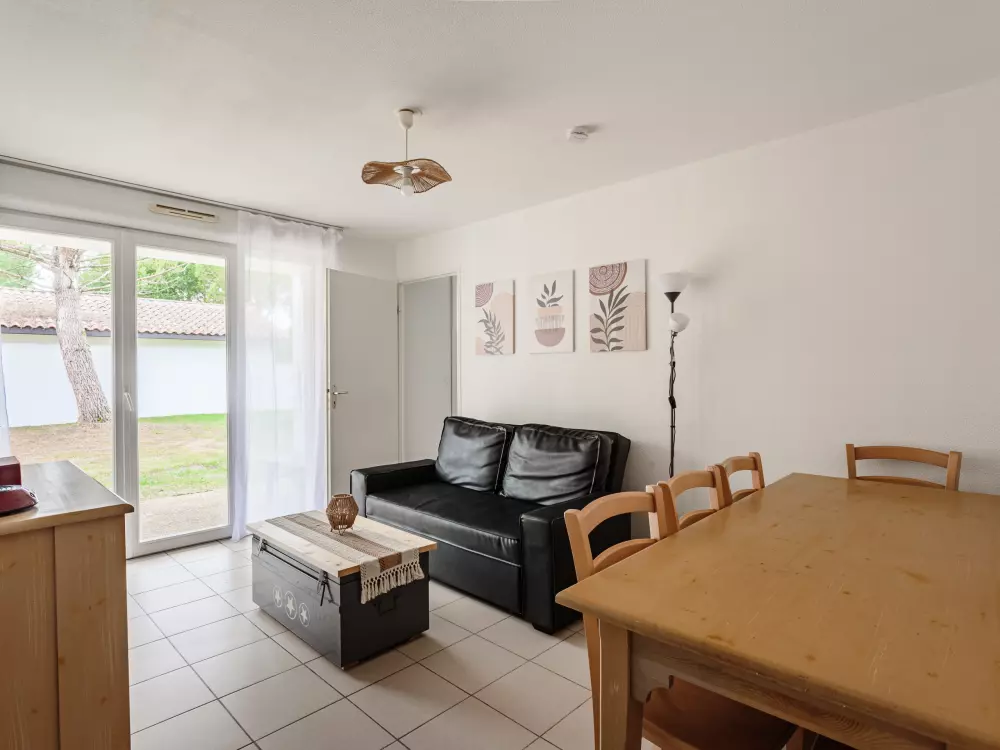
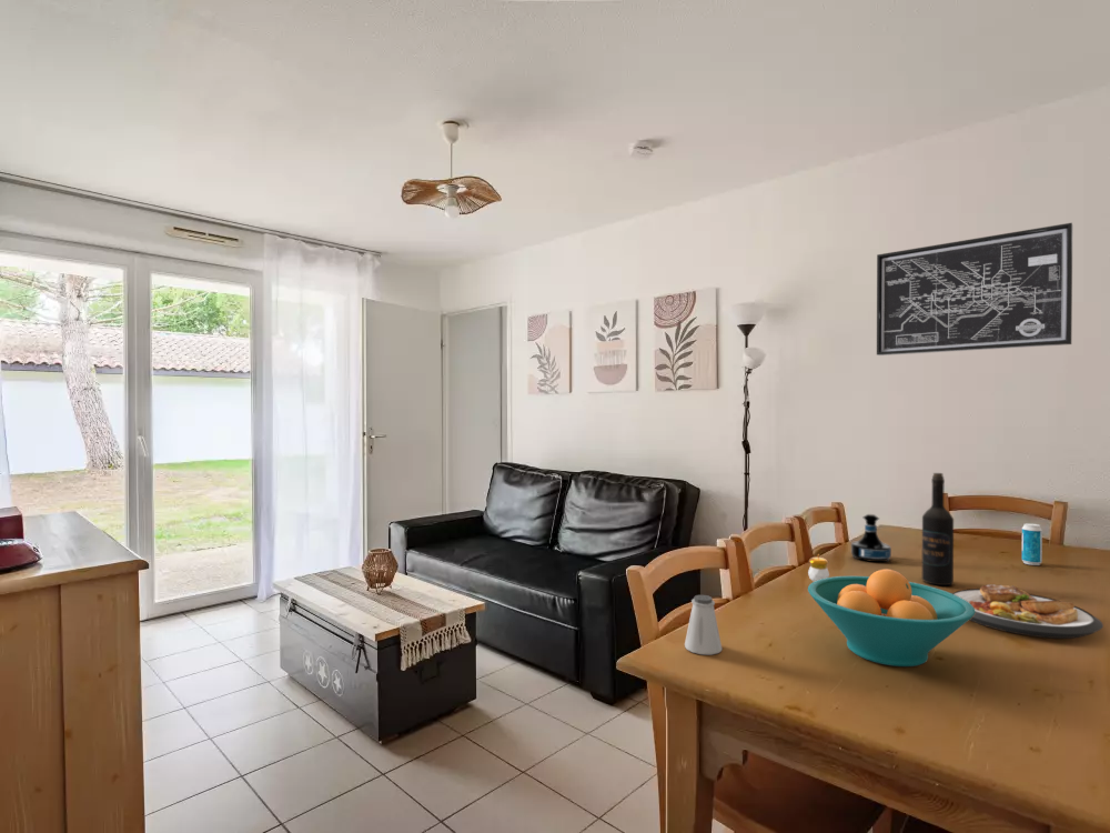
+ saltshaker [684,594,723,655]
+ beverage can [1021,522,1043,566]
+ candle [807,553,830,582]
+ fruit bowl [807,568,976,668]
+ wine bottle [921,472,955,586]
+ plate [952,583,1104,640]
+ tequila bottle [850,513,892,563]
+ wall art [876,221,1073,357]
